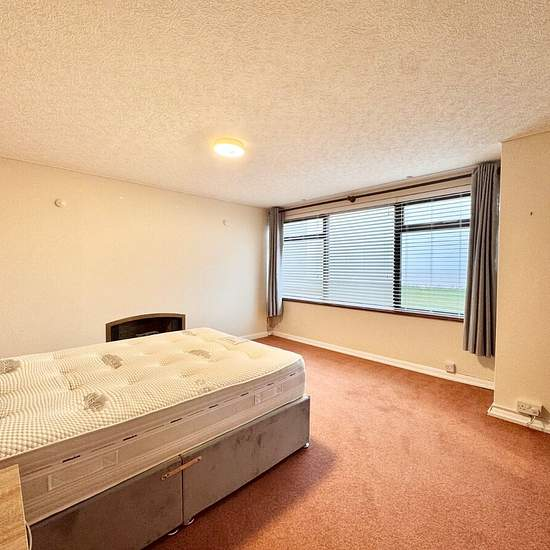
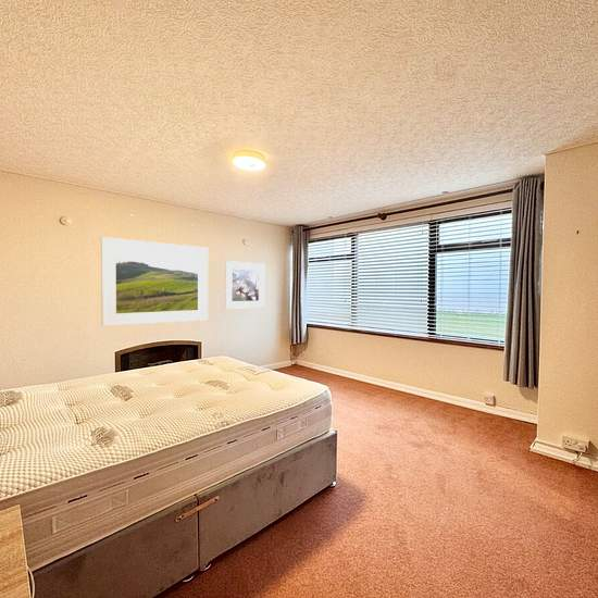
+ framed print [100,236,209,327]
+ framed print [224,260,265,310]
